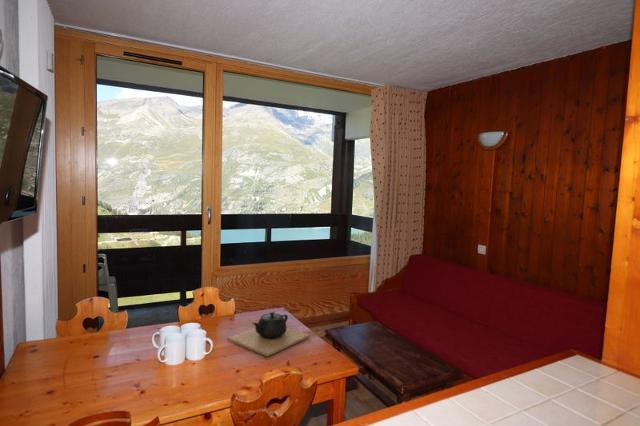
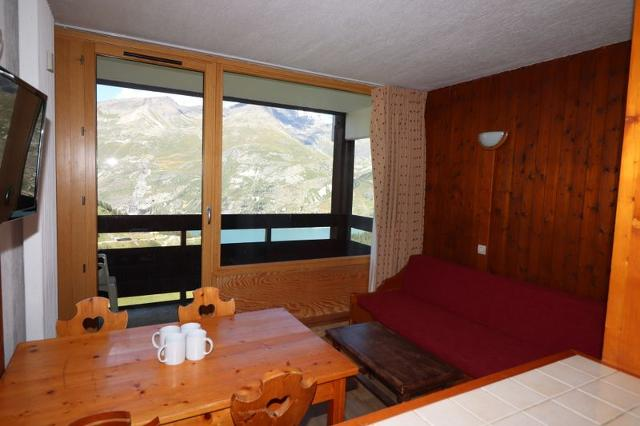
- teapot [227,311,311,357]
